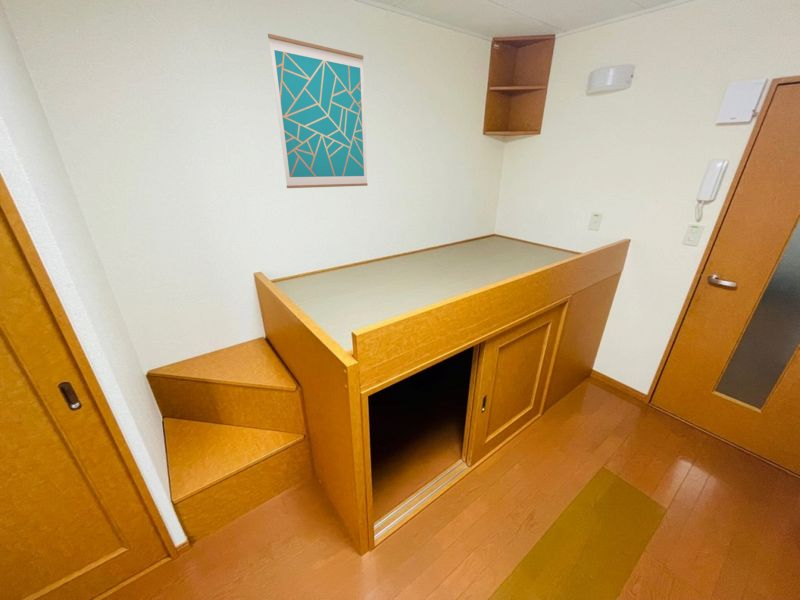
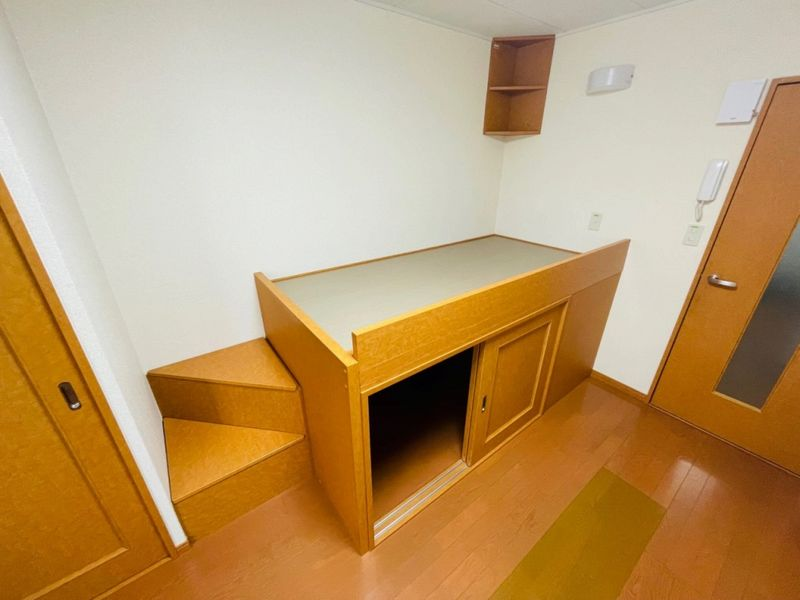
- wall art [267,33,369,189]
